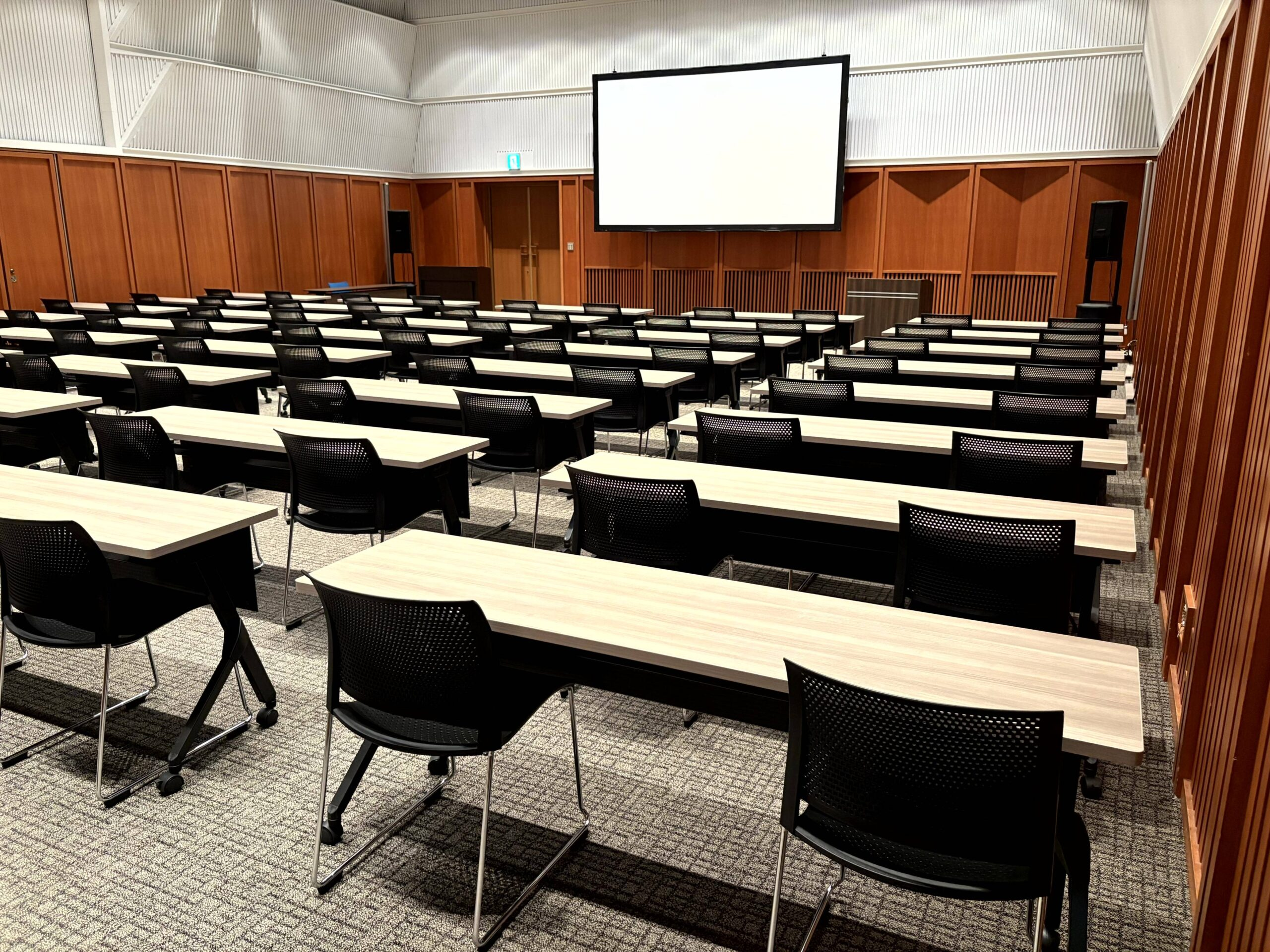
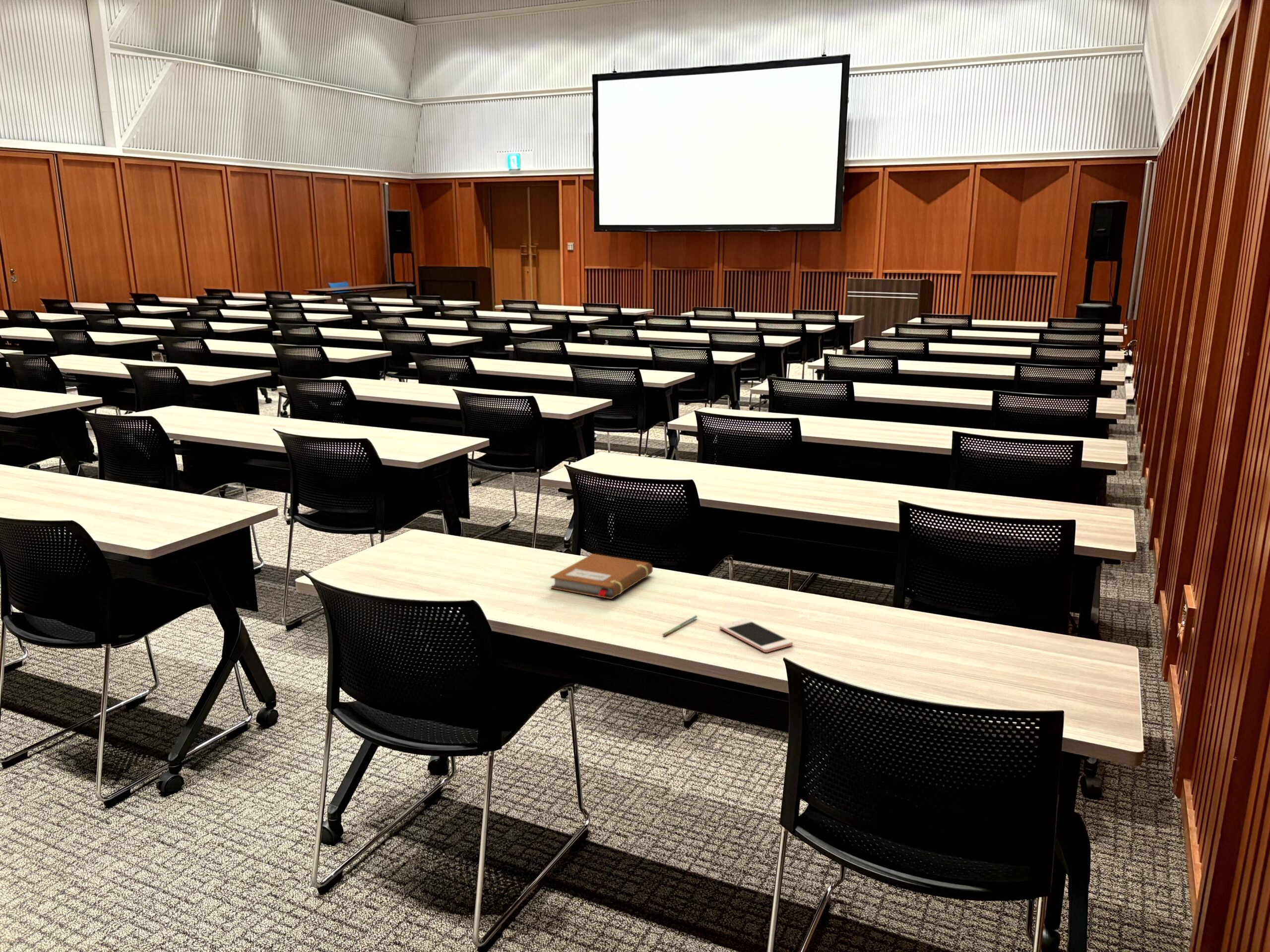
+ cell phone [719,618,793,653]
+ notebook [550,553,653,599]
+ pen [662,615,698,637]
